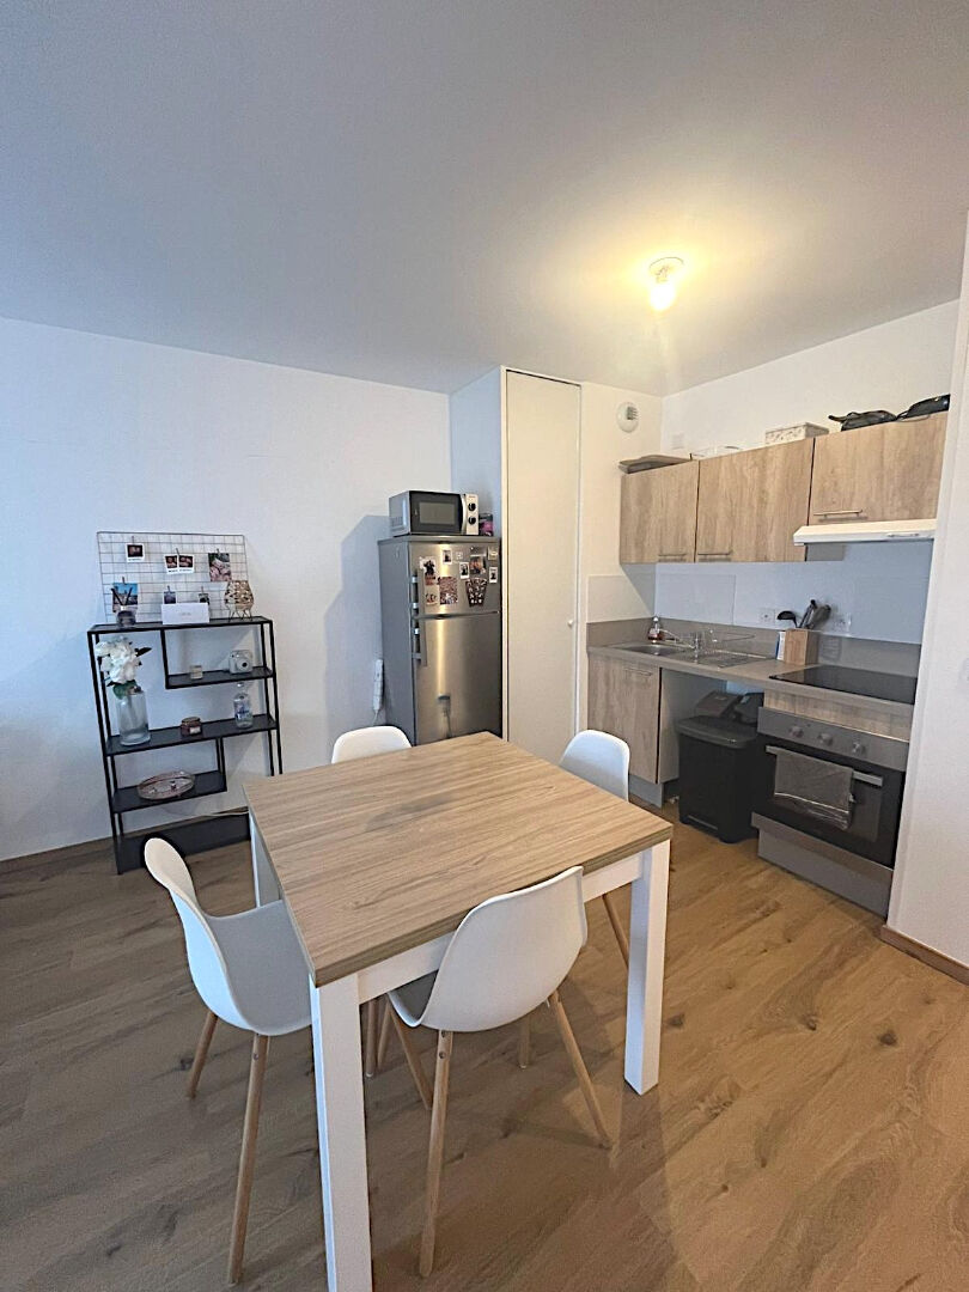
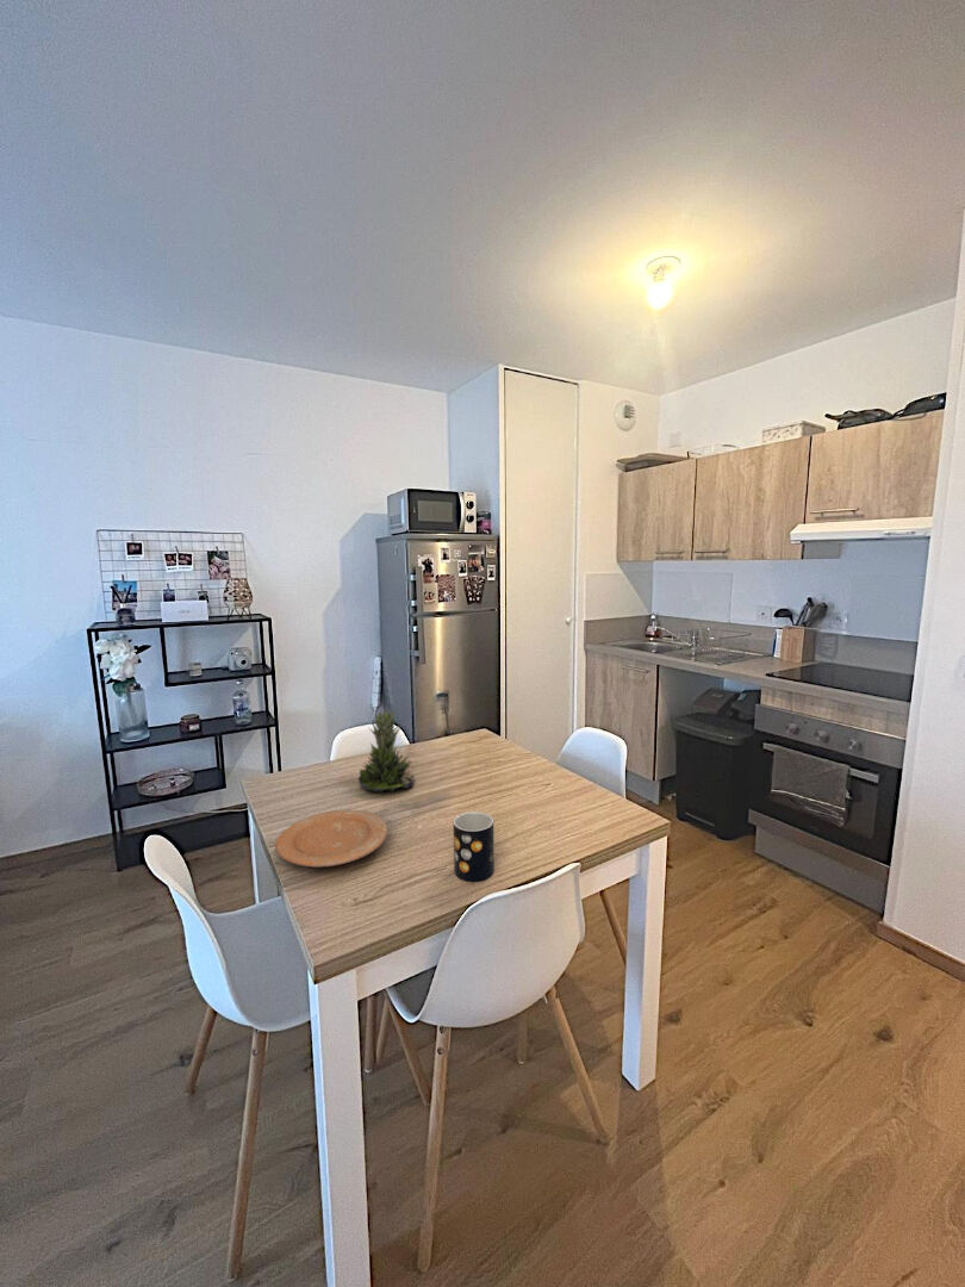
+ plate [274,809,390,869]
+ mug [452,810,496,883]
+ succulent plant [357,708,416,794]
